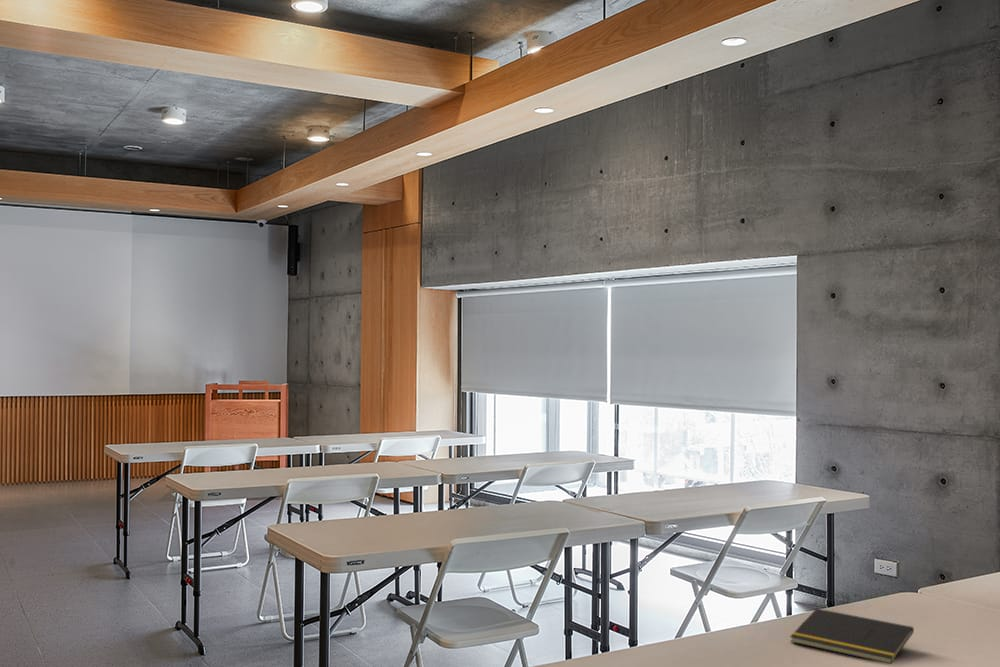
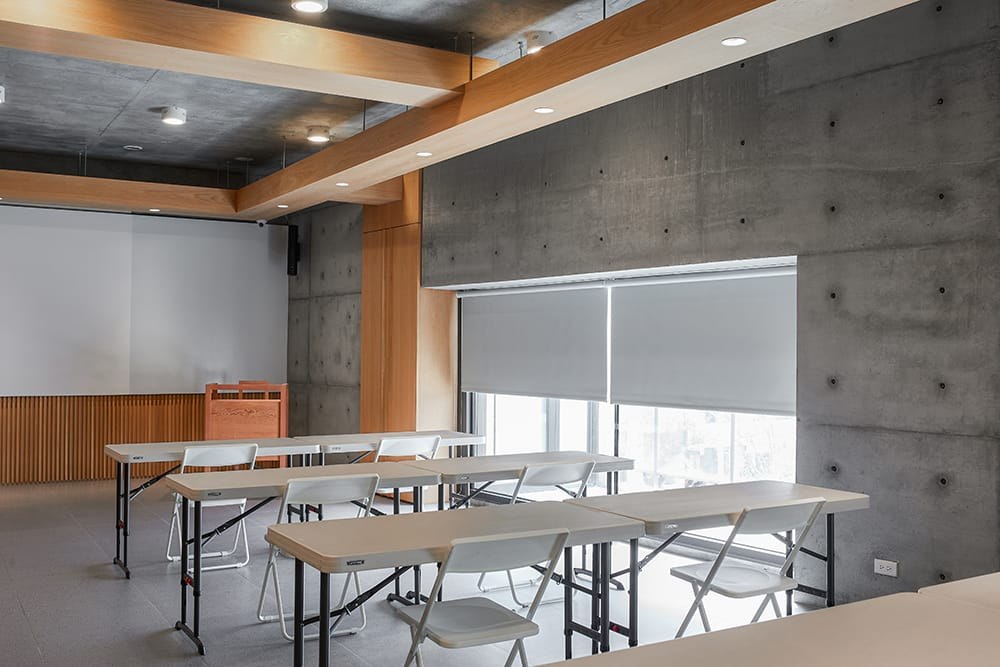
- notepad [789,607,915,665]
